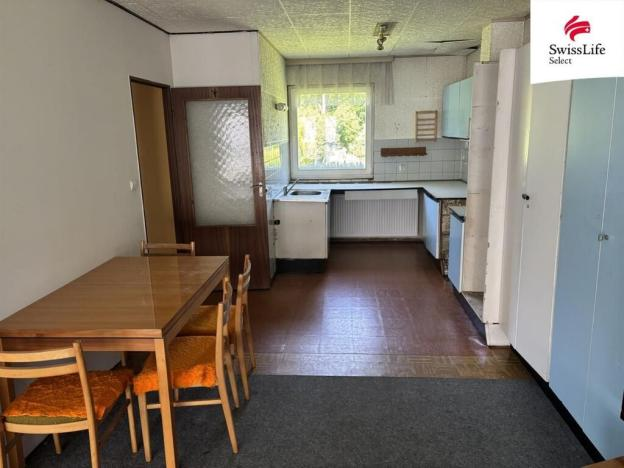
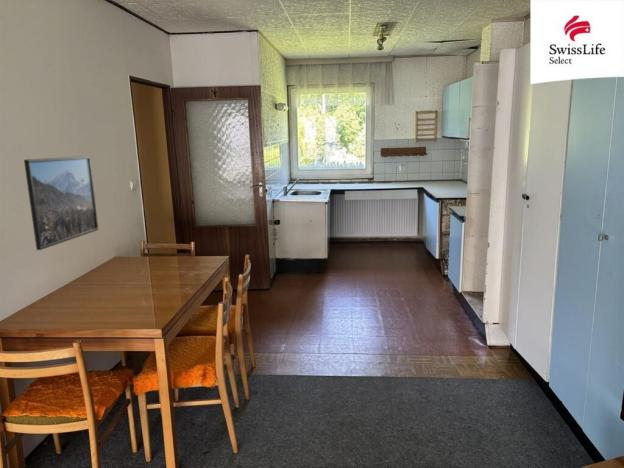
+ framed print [23,155,99,251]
